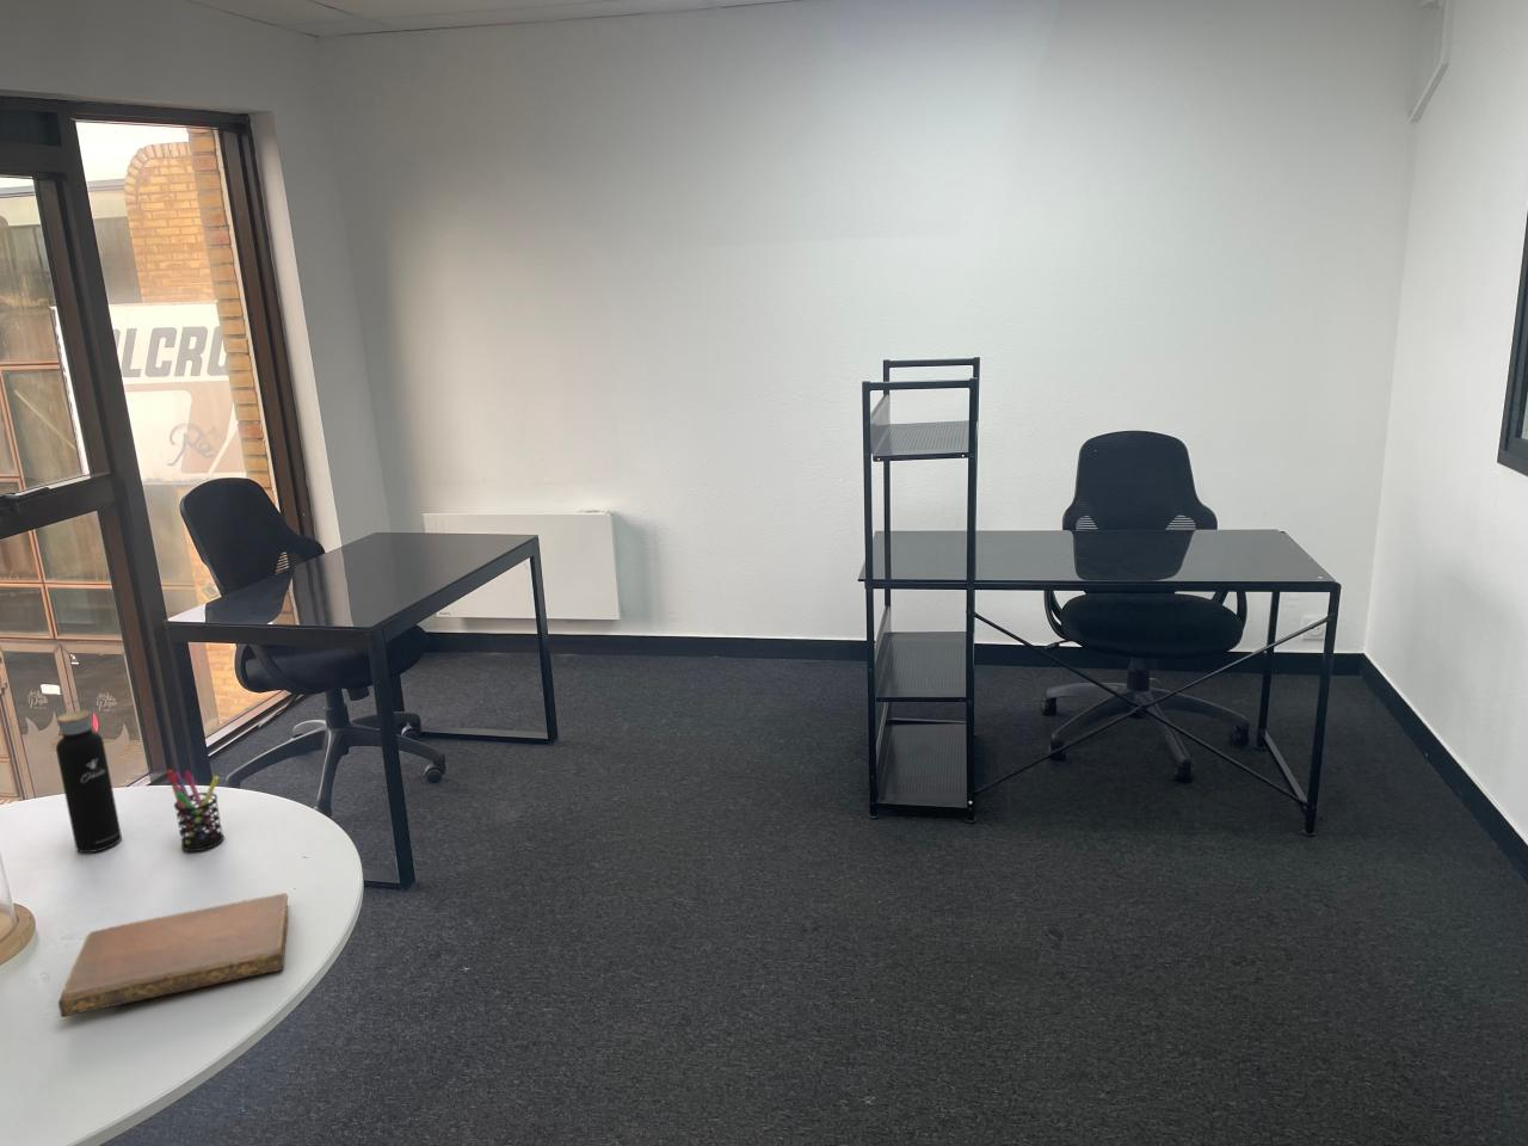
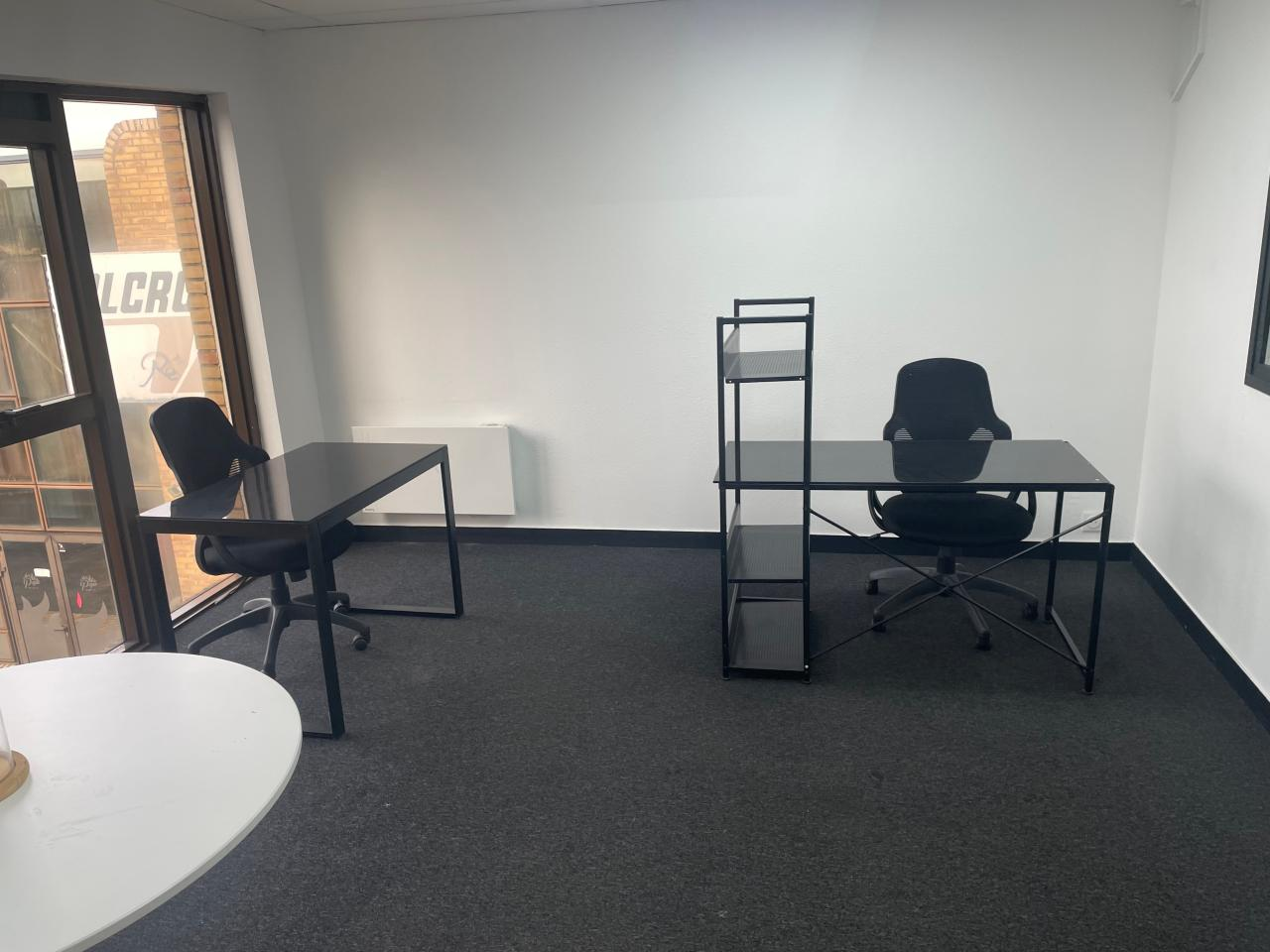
- notebook [58,892,289,1018]
- water bottle [55,698,123,853]
- pen holder [166,769,226,852]
